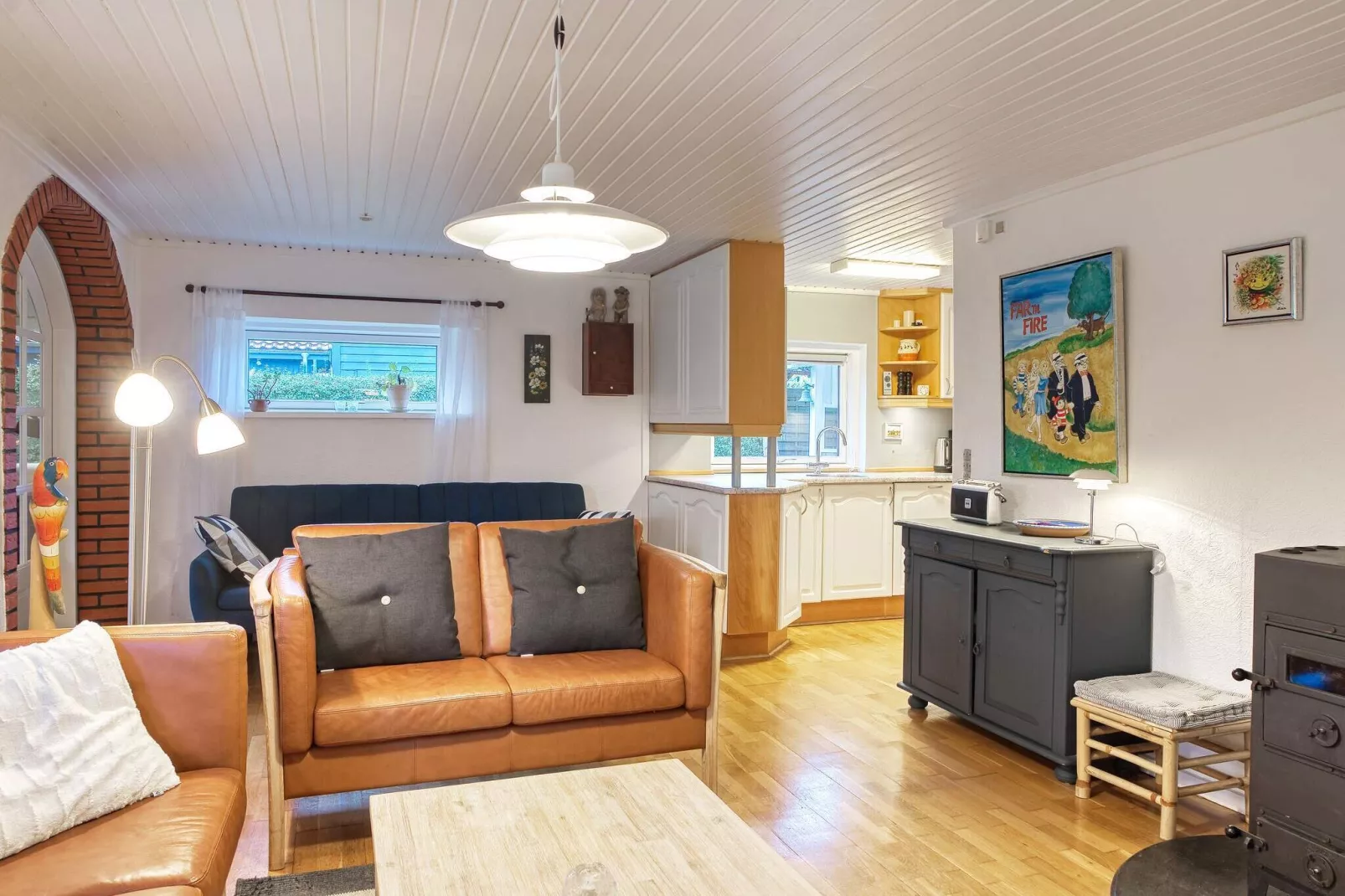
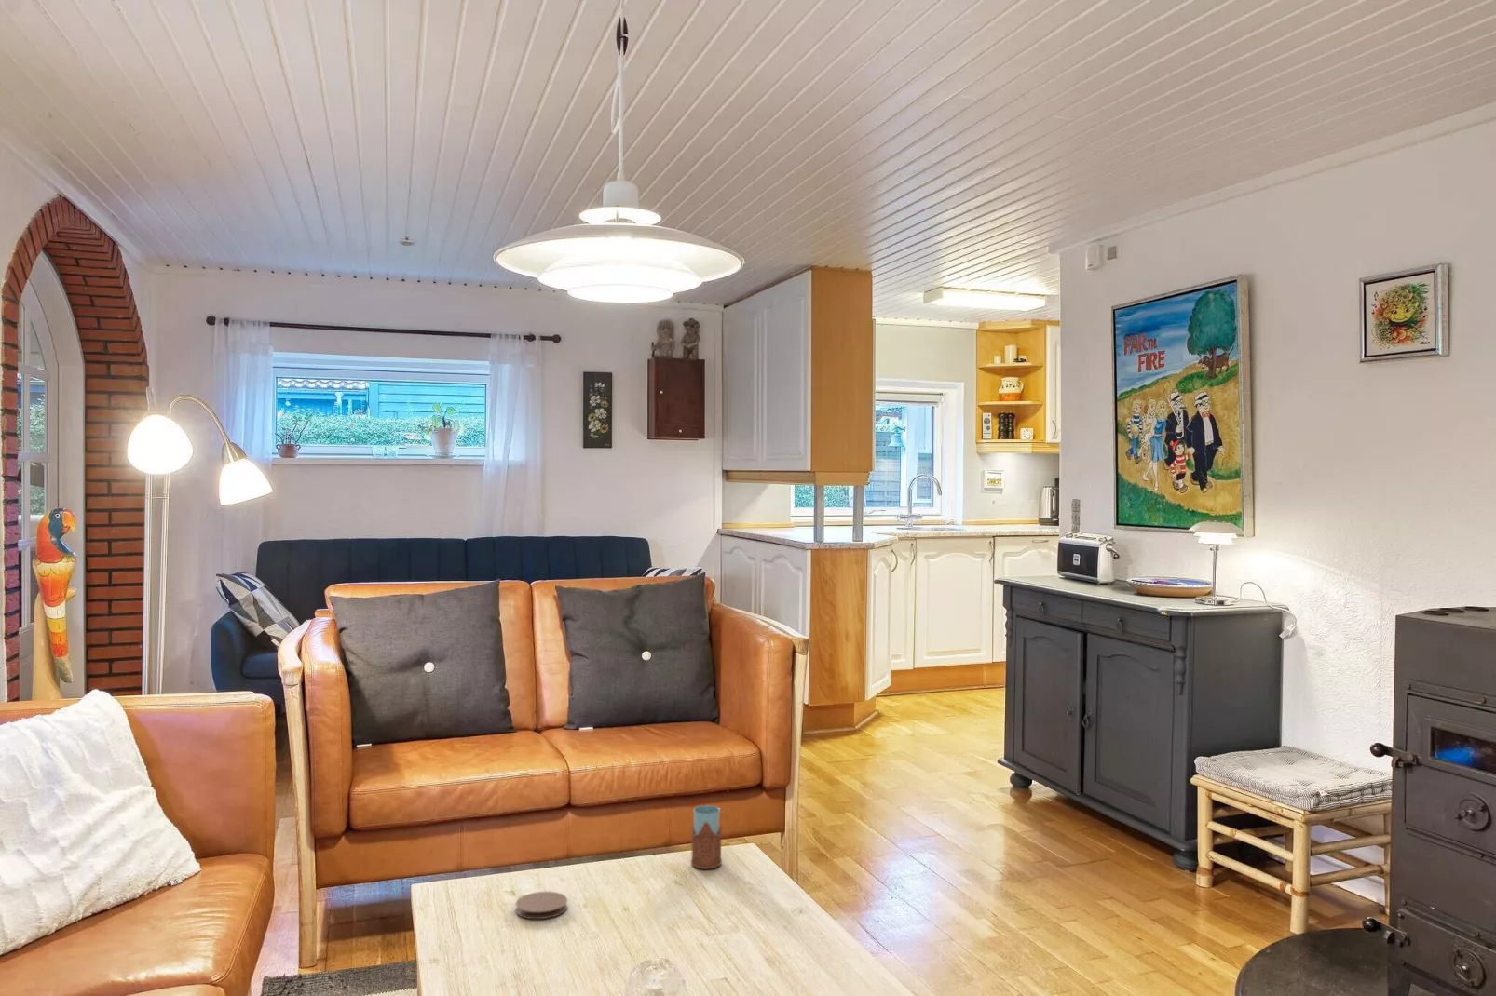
+ coaster [515,890,568,919]
+ drinking glass [691,804,723,870]
